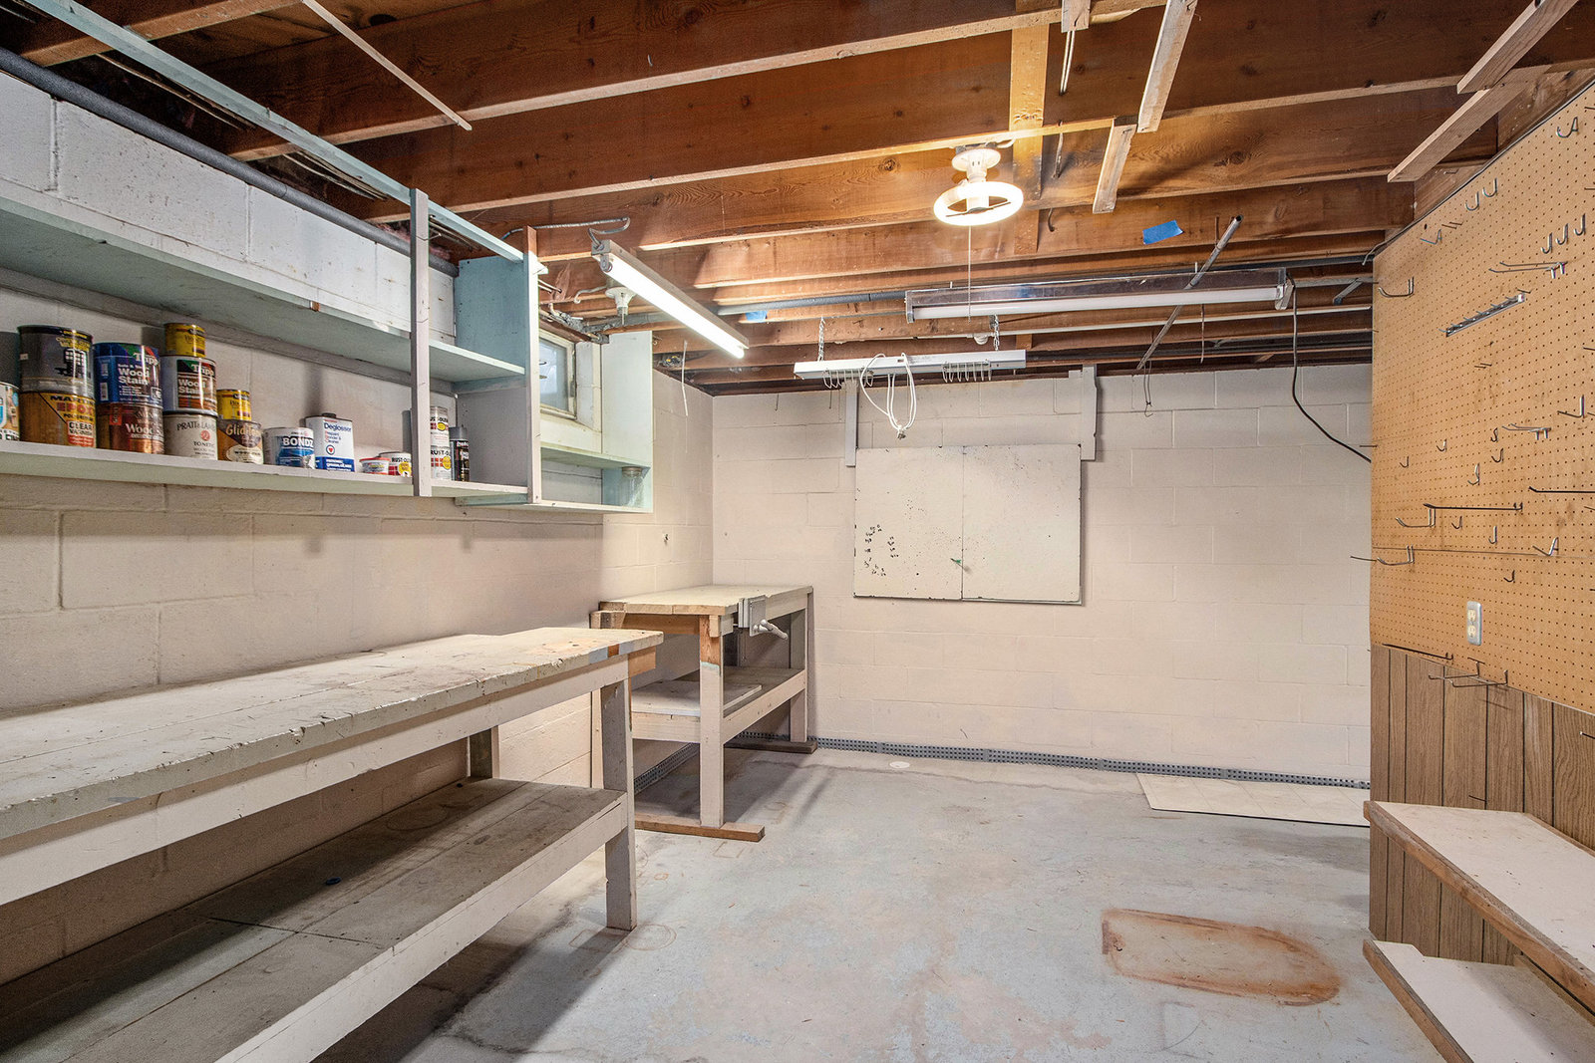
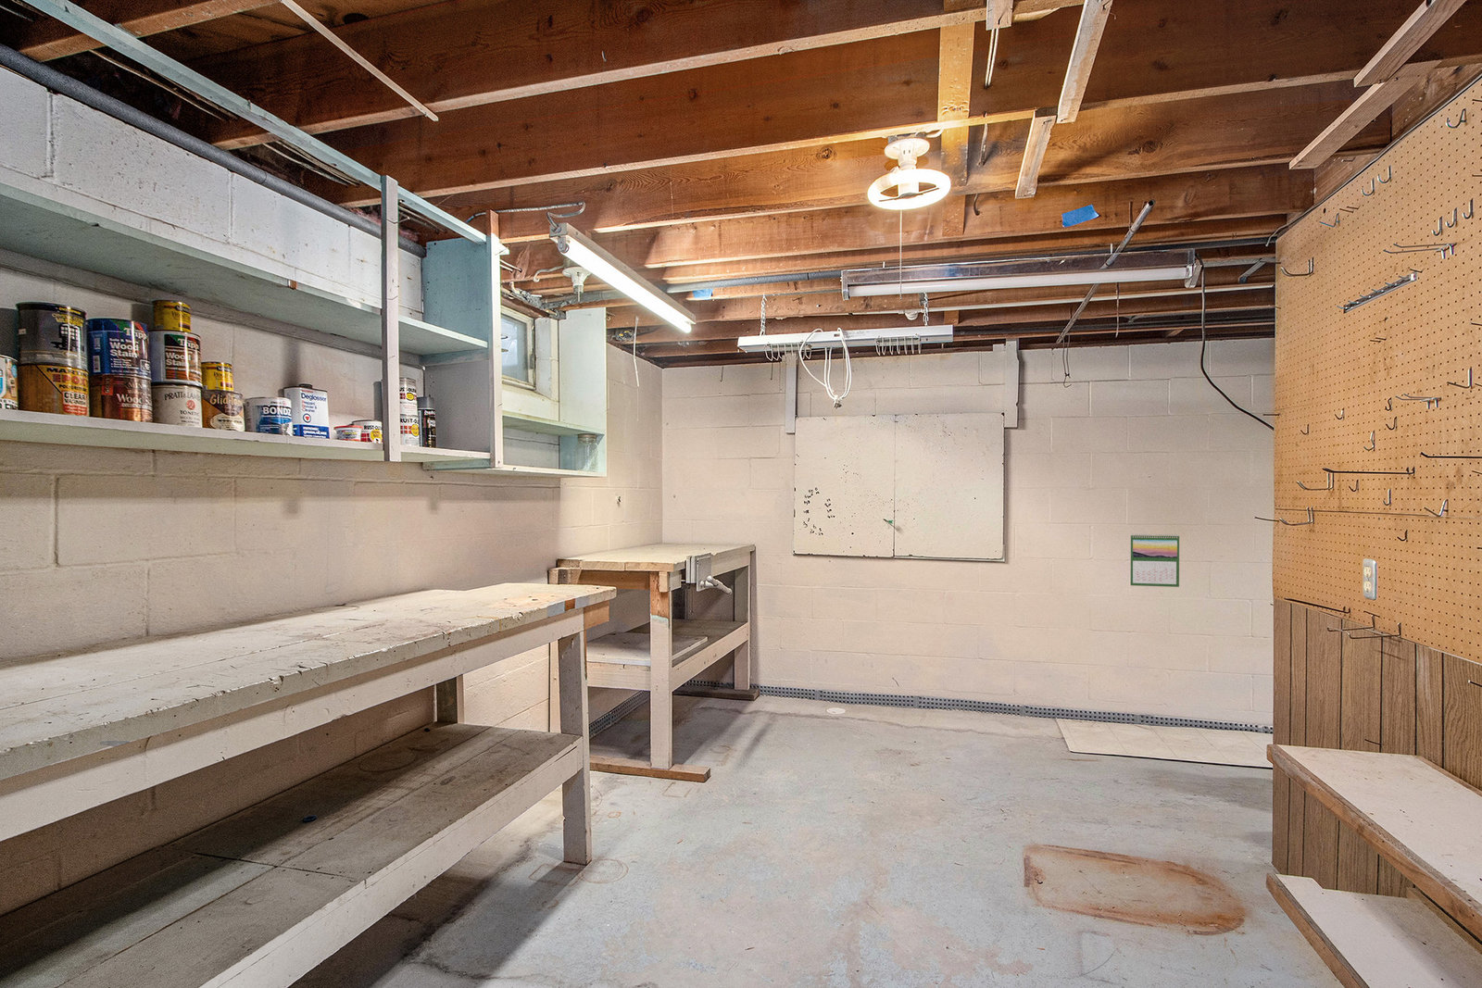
+ calendar [1129,533,1180,588]
